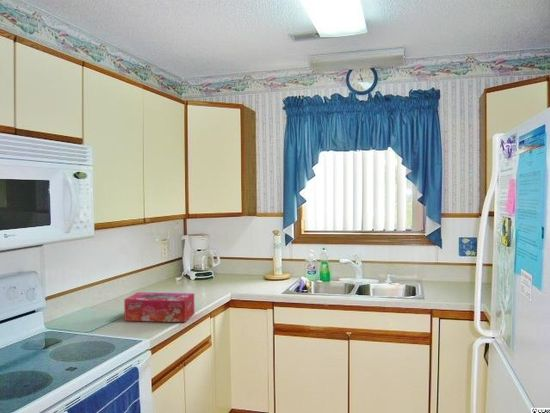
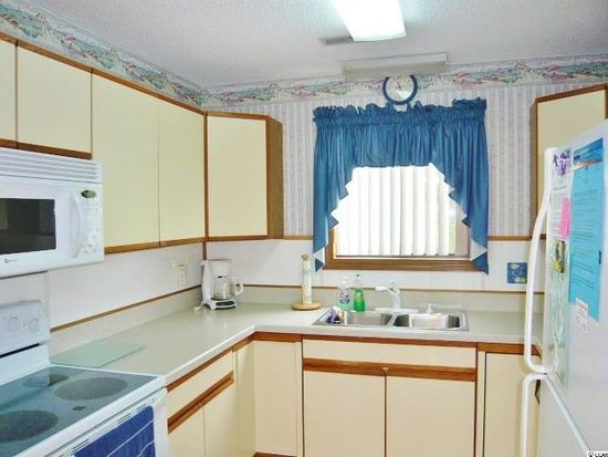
- tissue box [123,291,195,323]
